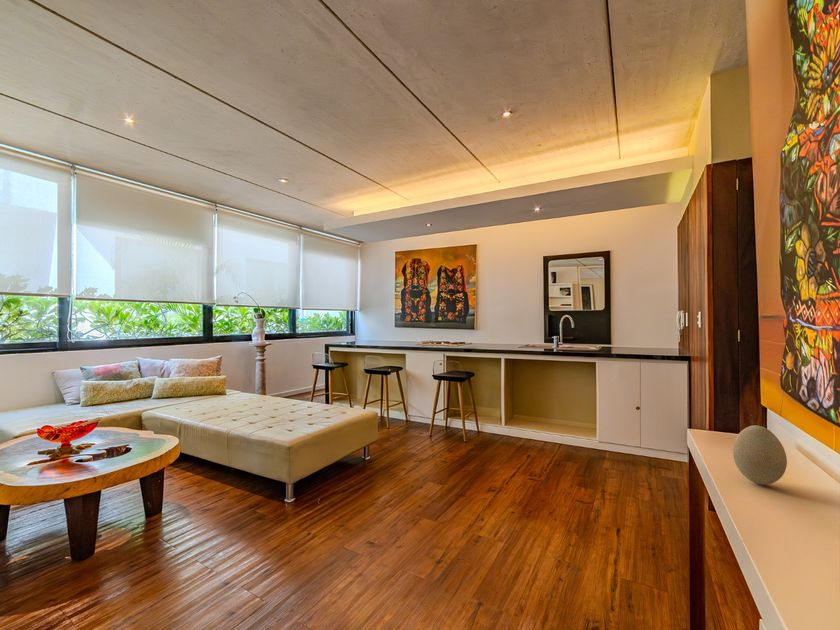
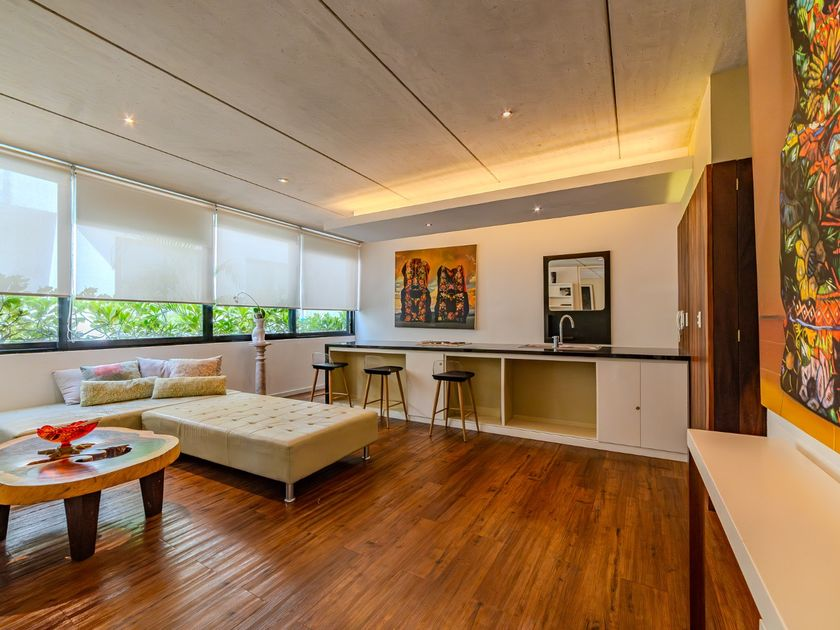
- decorative egg [732,424,788,486]
